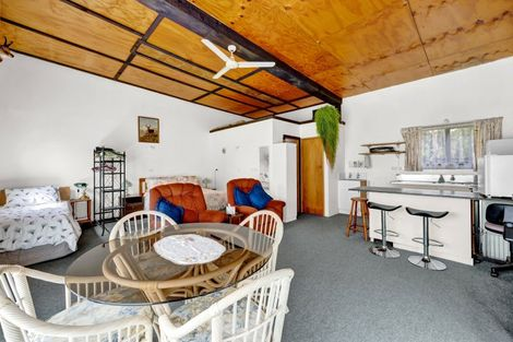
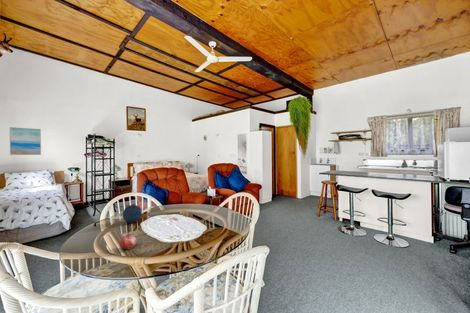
+ wall art [8,126,42,156]
+ fruit [119,232,138,250]
+ decorative orb [122,204,143,224]
